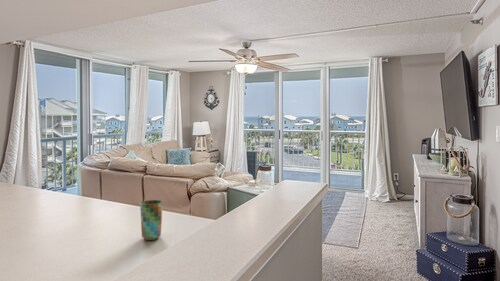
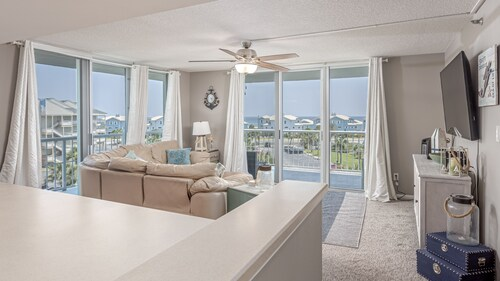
- cup [139,199,164,241]
